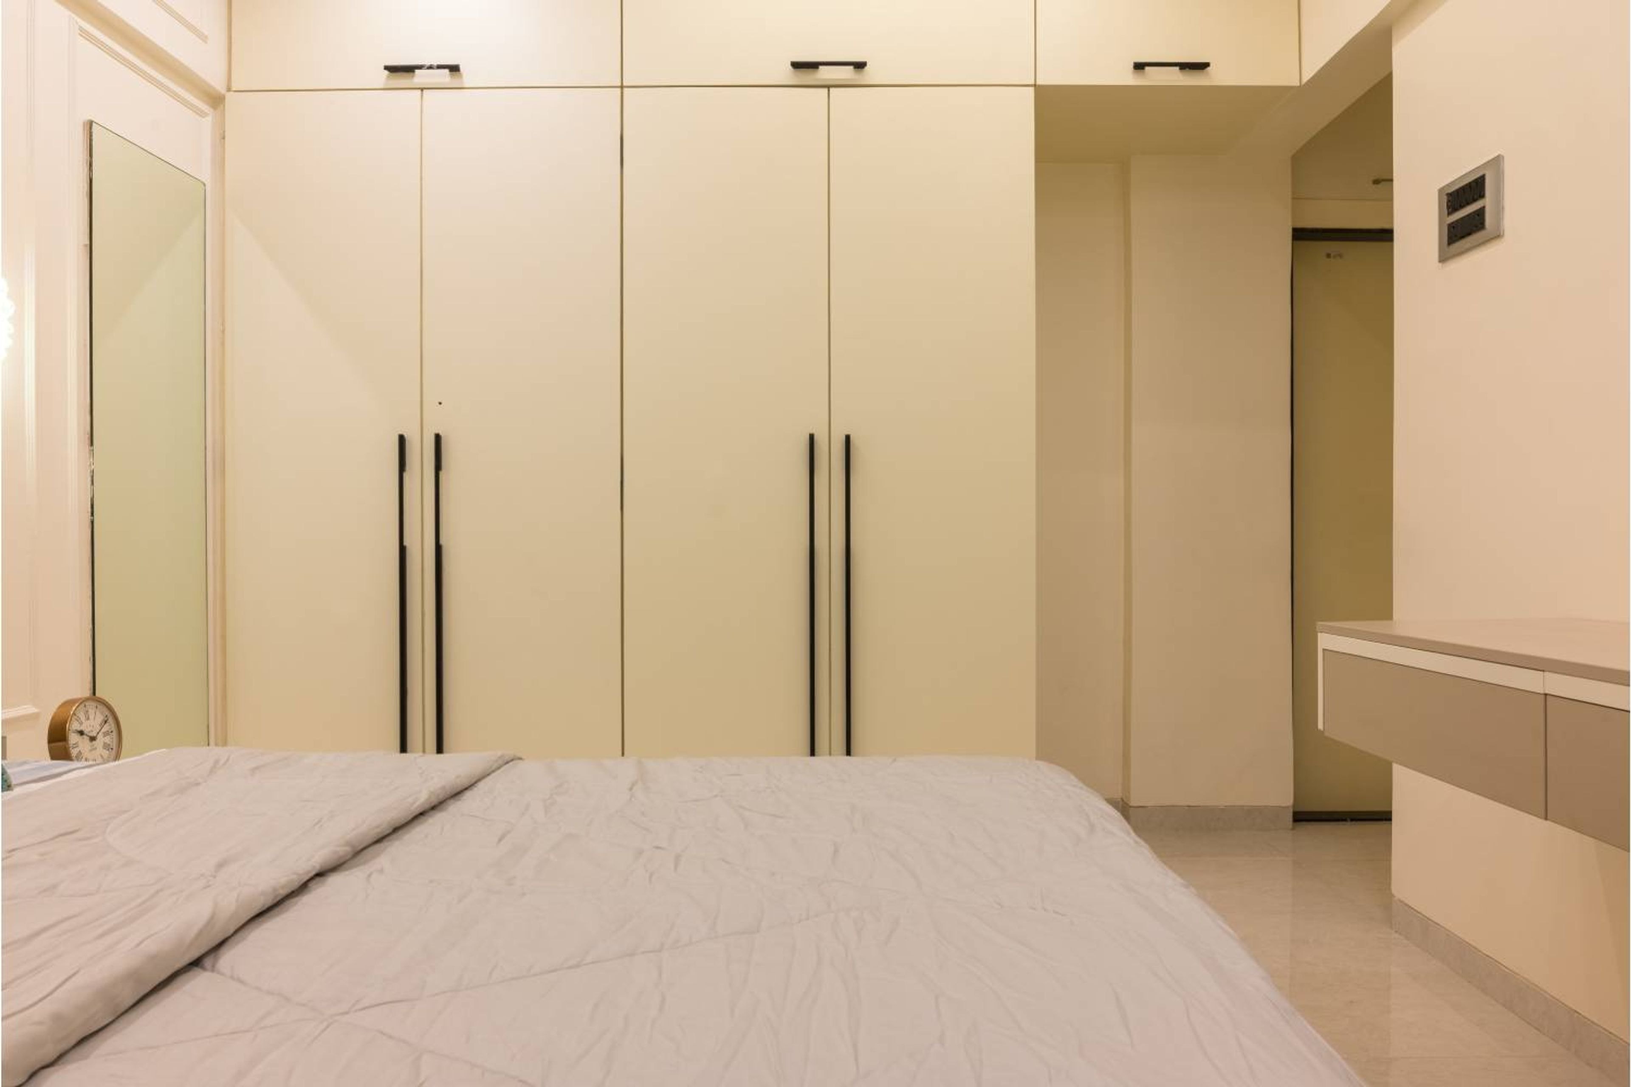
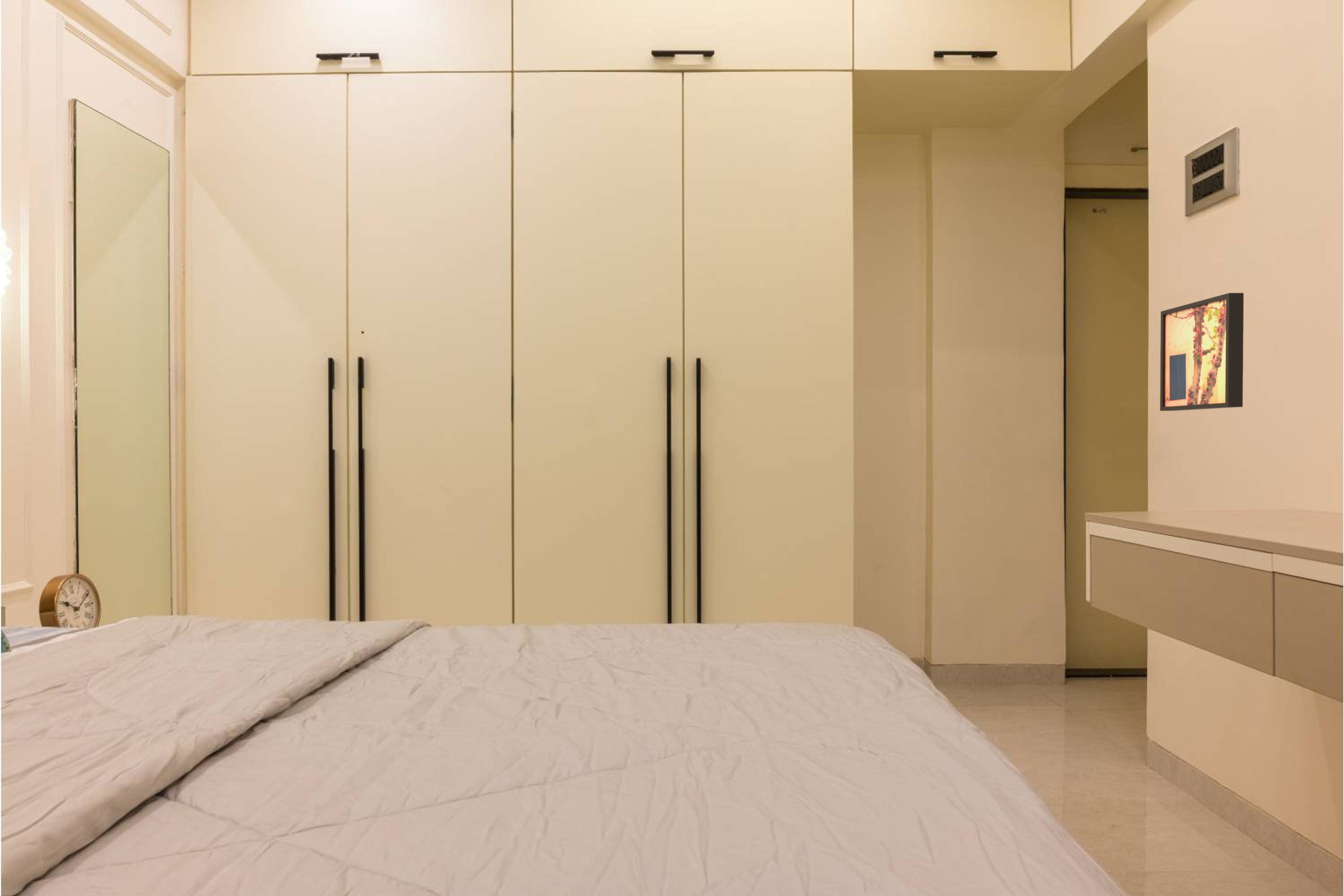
+ wall art [1160,293,1244,411]
